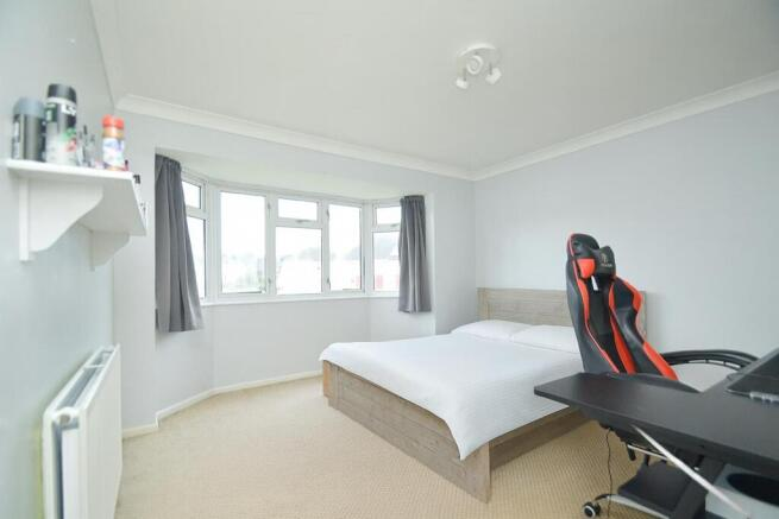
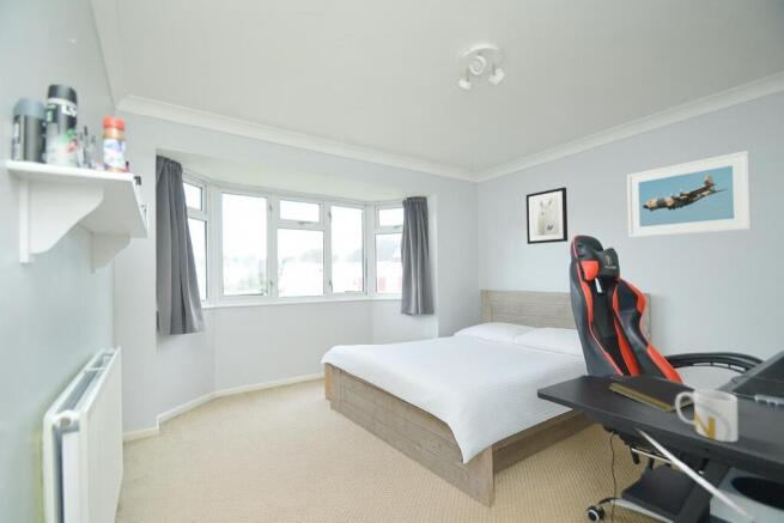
+ notepad [607,372,695,413]
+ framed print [626,150,753,238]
+ mug [675,388,740,443]
+ wall art [525,186,569,245]
